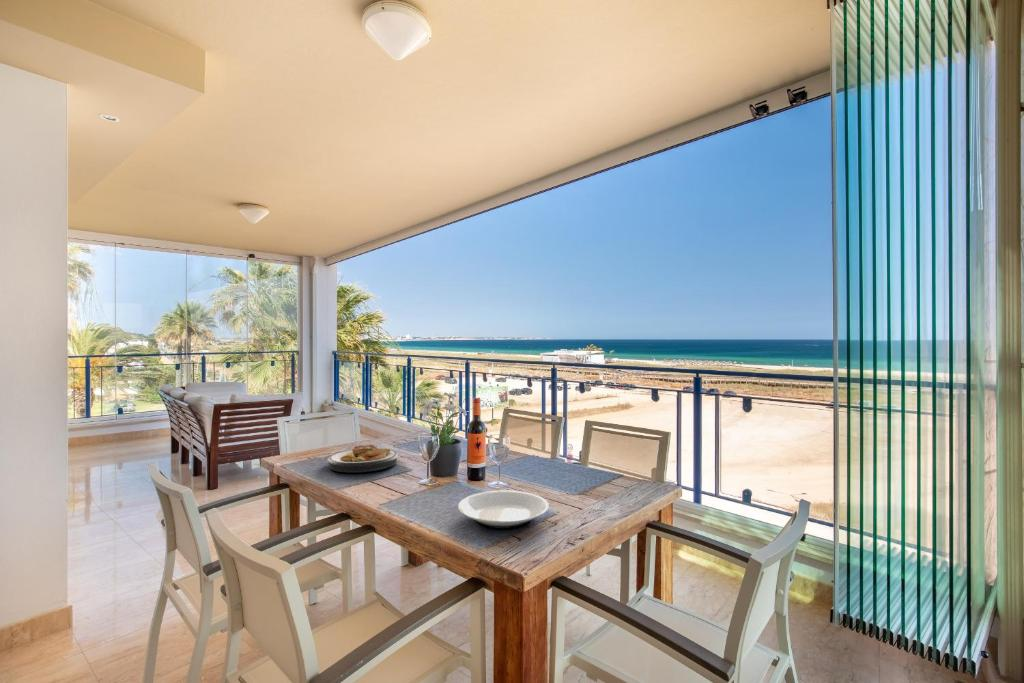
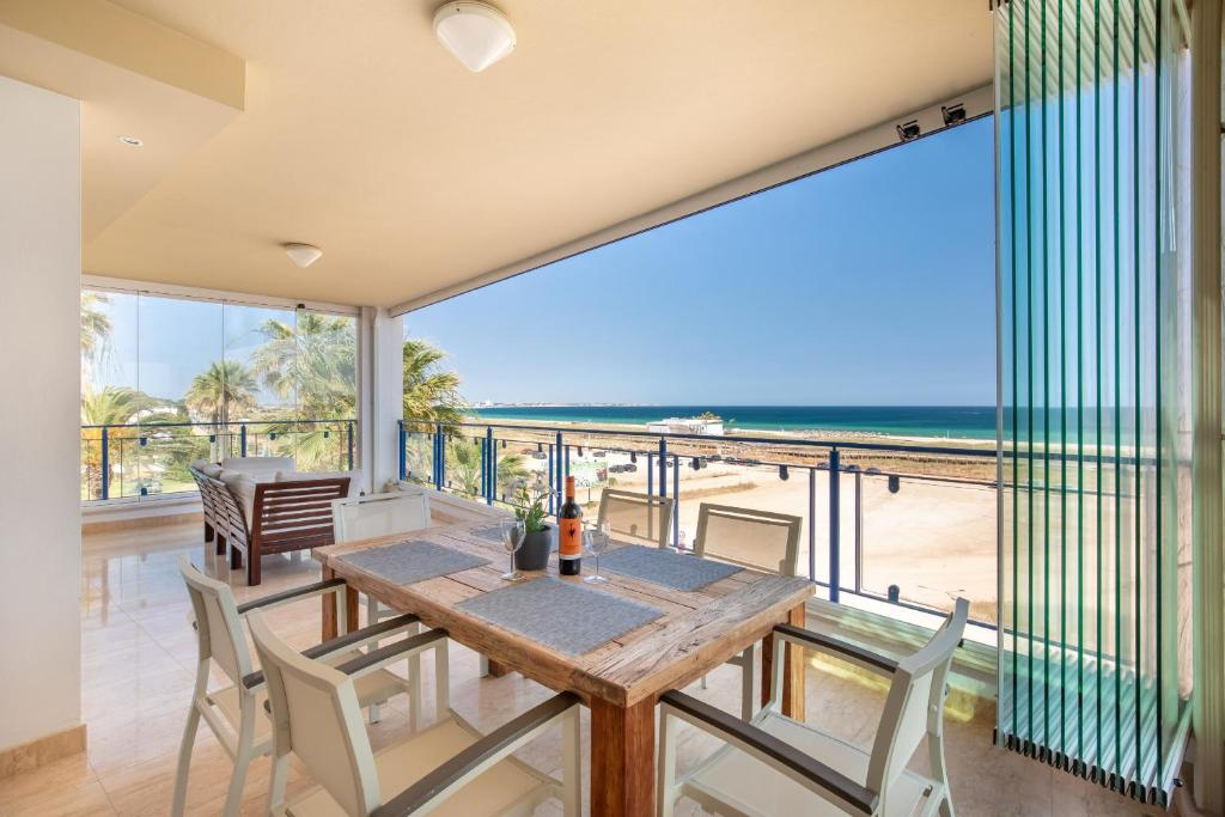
- plate [457,489,550,530]
- plate [326,443,399,473]
